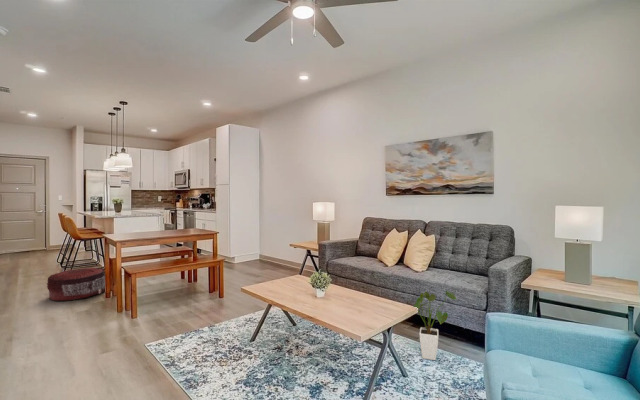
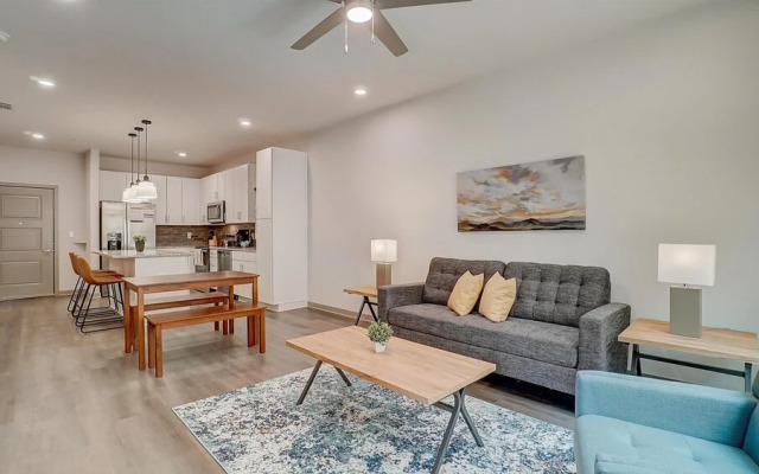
- house plant [412,290,457,361]
- pouf [46,267,106,302]
